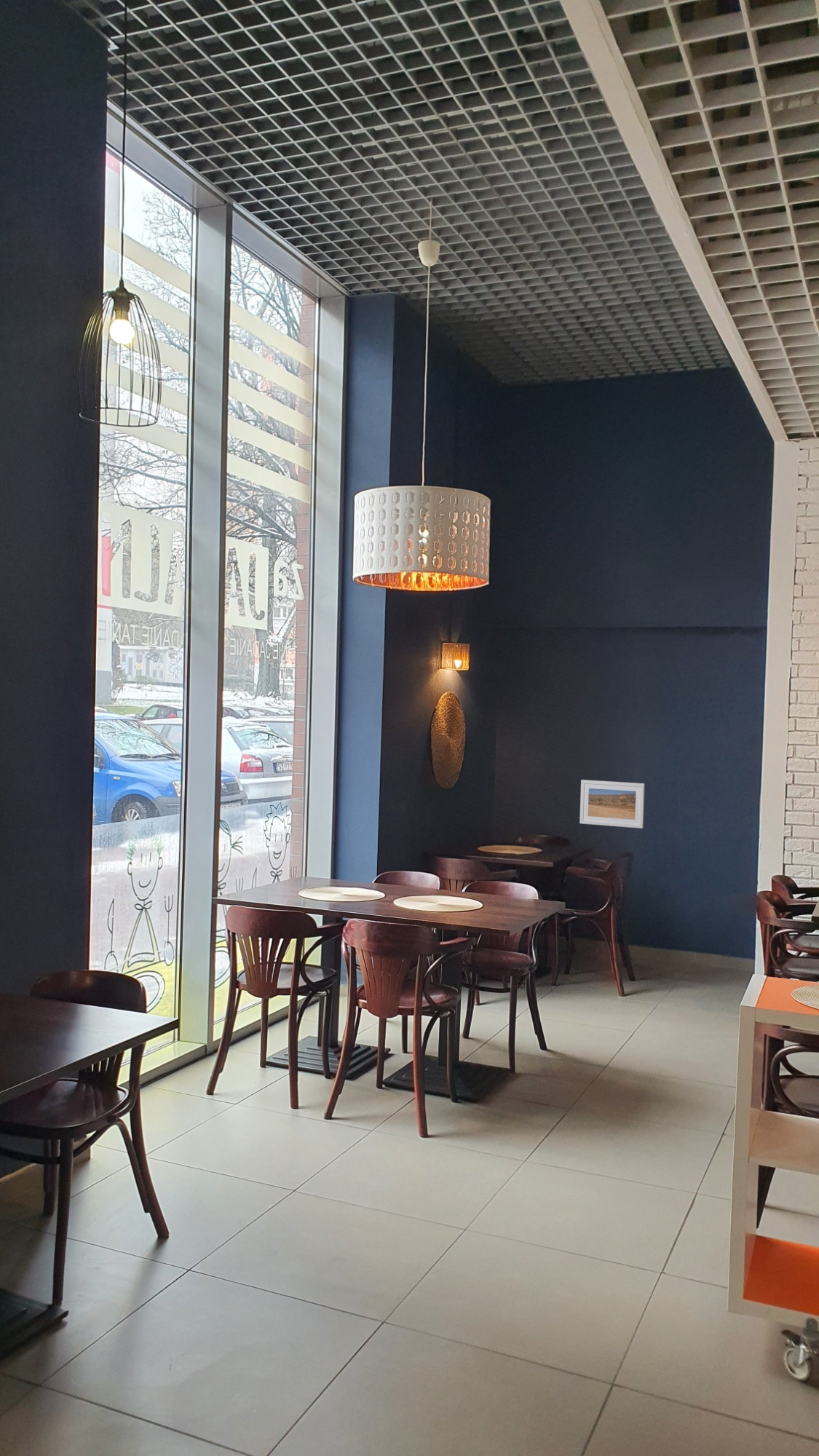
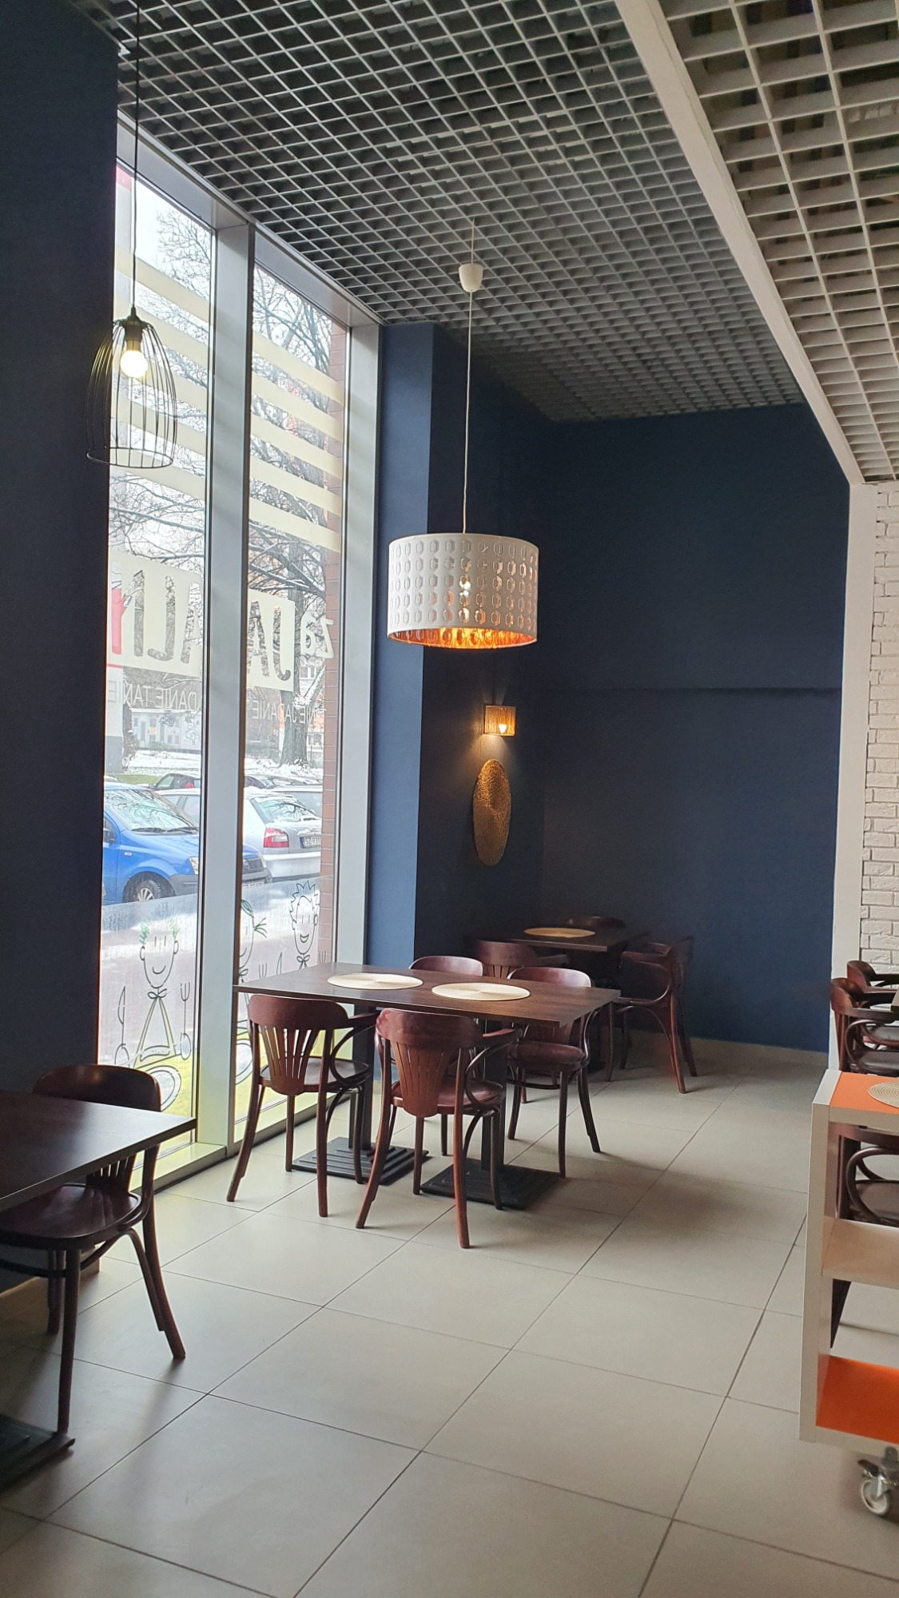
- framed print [579,779,646,829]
